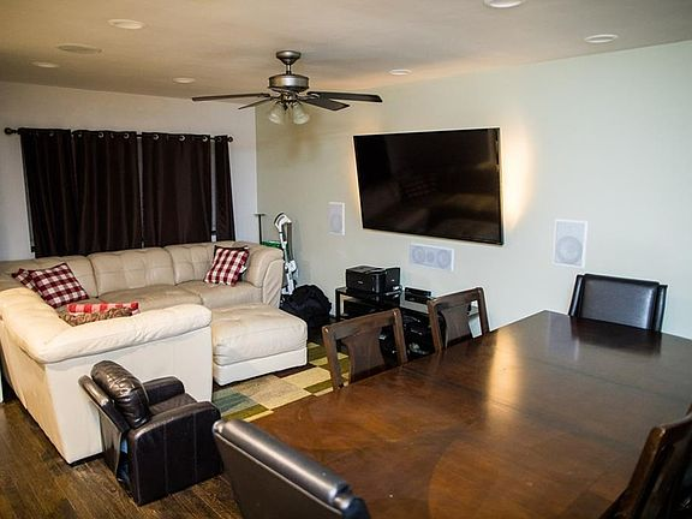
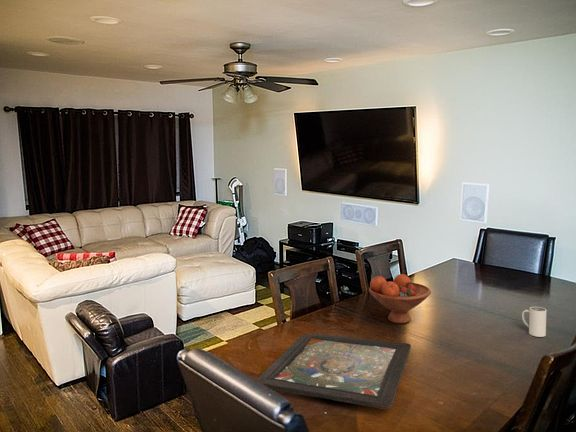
+ fruit bowl [368,273,432,324]
+ mug [521,306,547,338]
+ board game [255,332,412,410]
